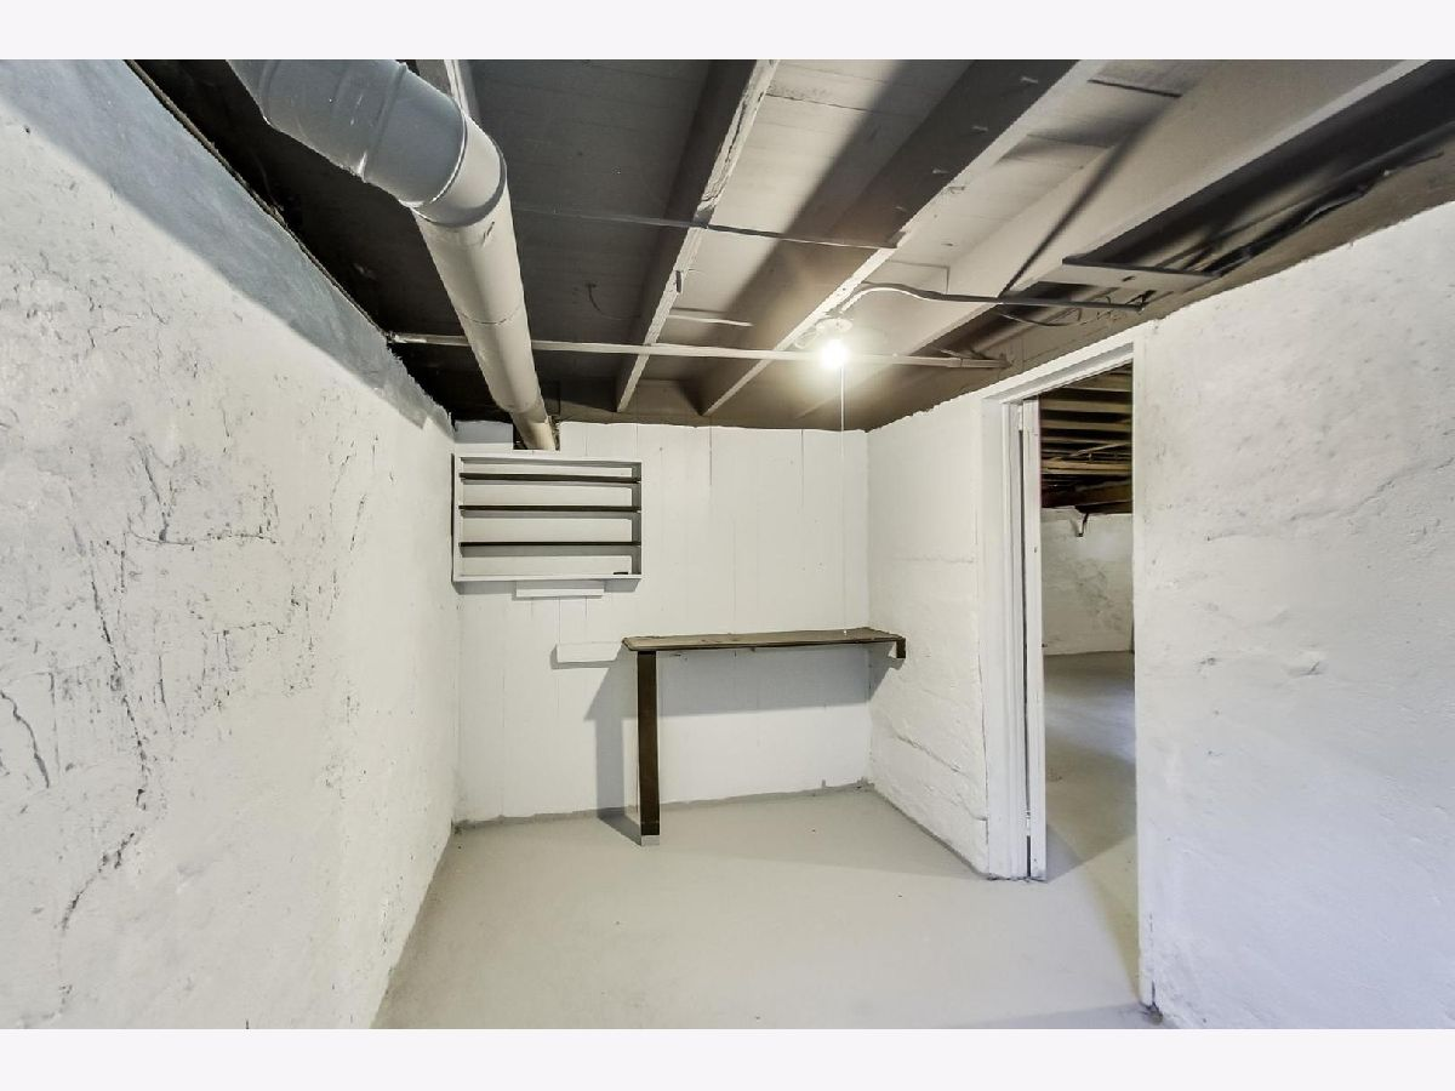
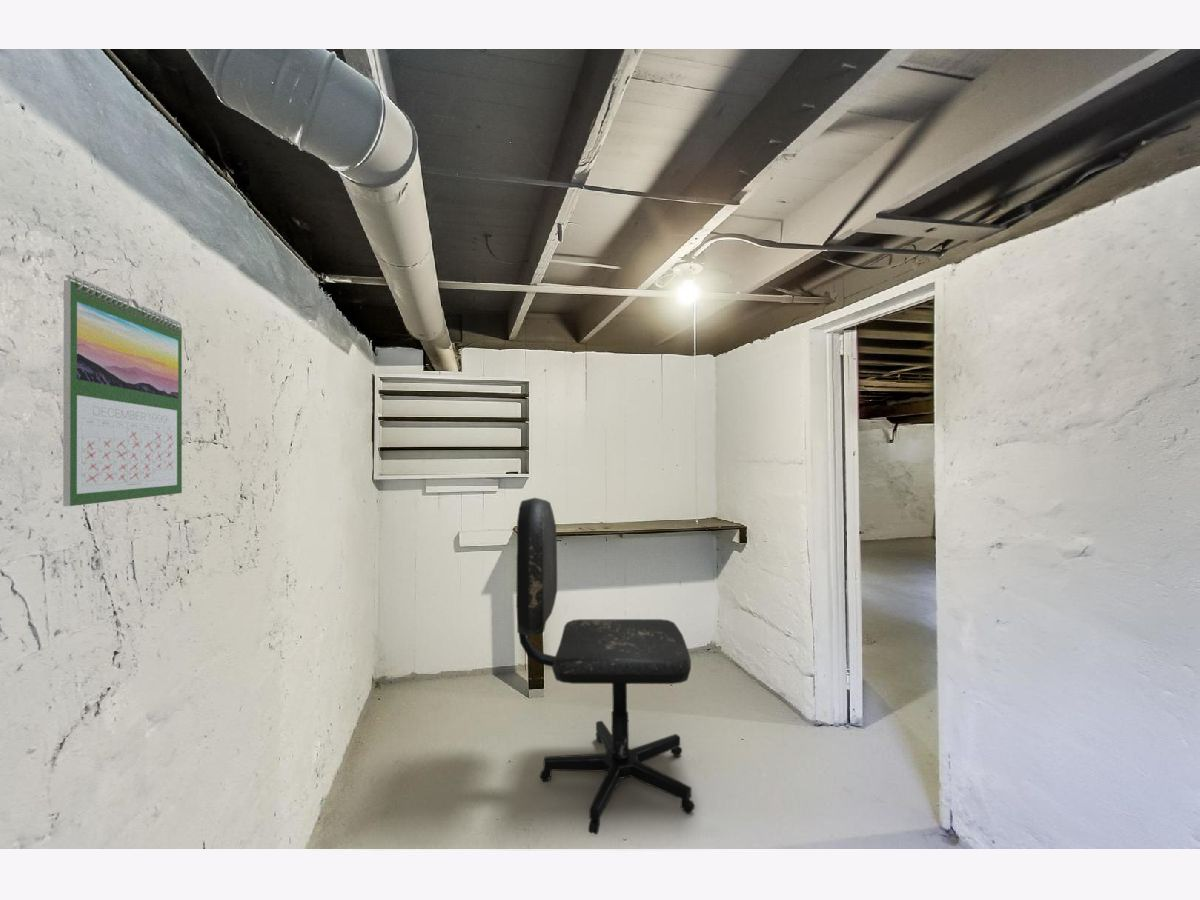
+ office chair [515,497,696,836]
+ calendar [62,274,183,507]
